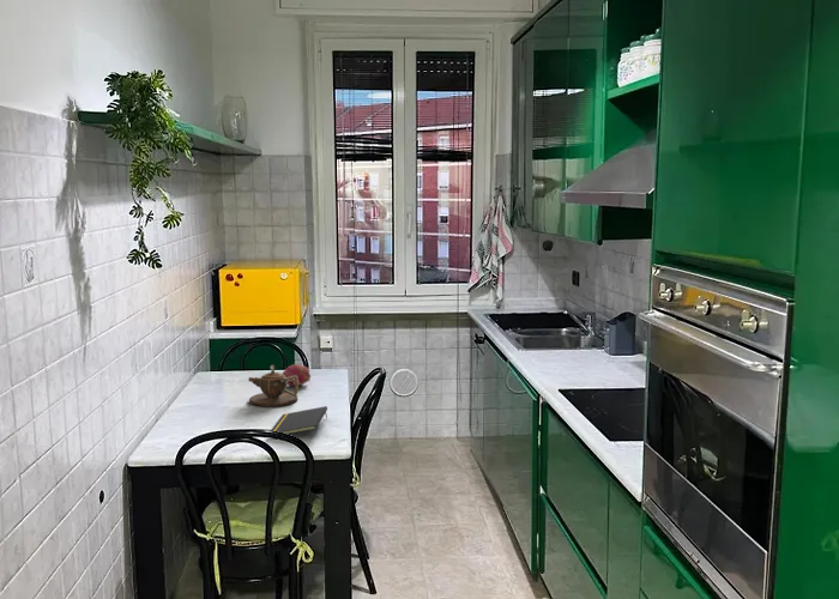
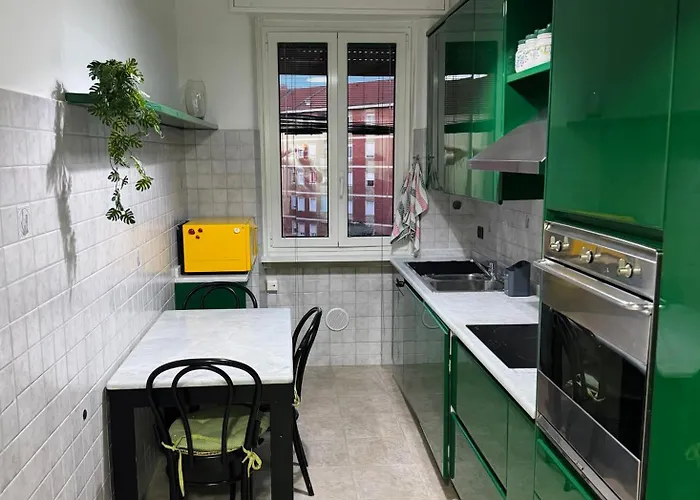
- fruit [282,363,312,388]
- teapot [247,364,300,409]
- notepad [270,405,328,435]
